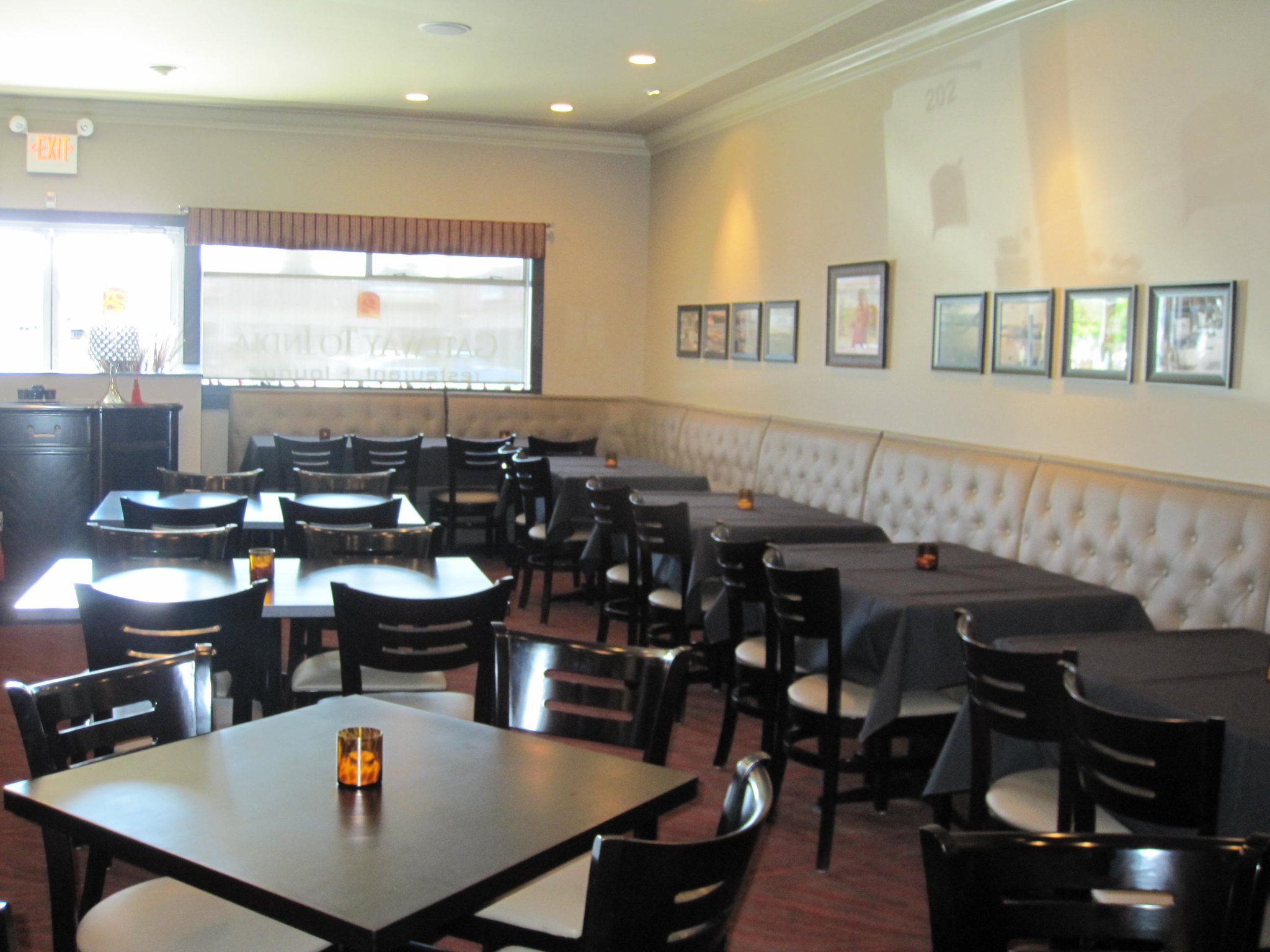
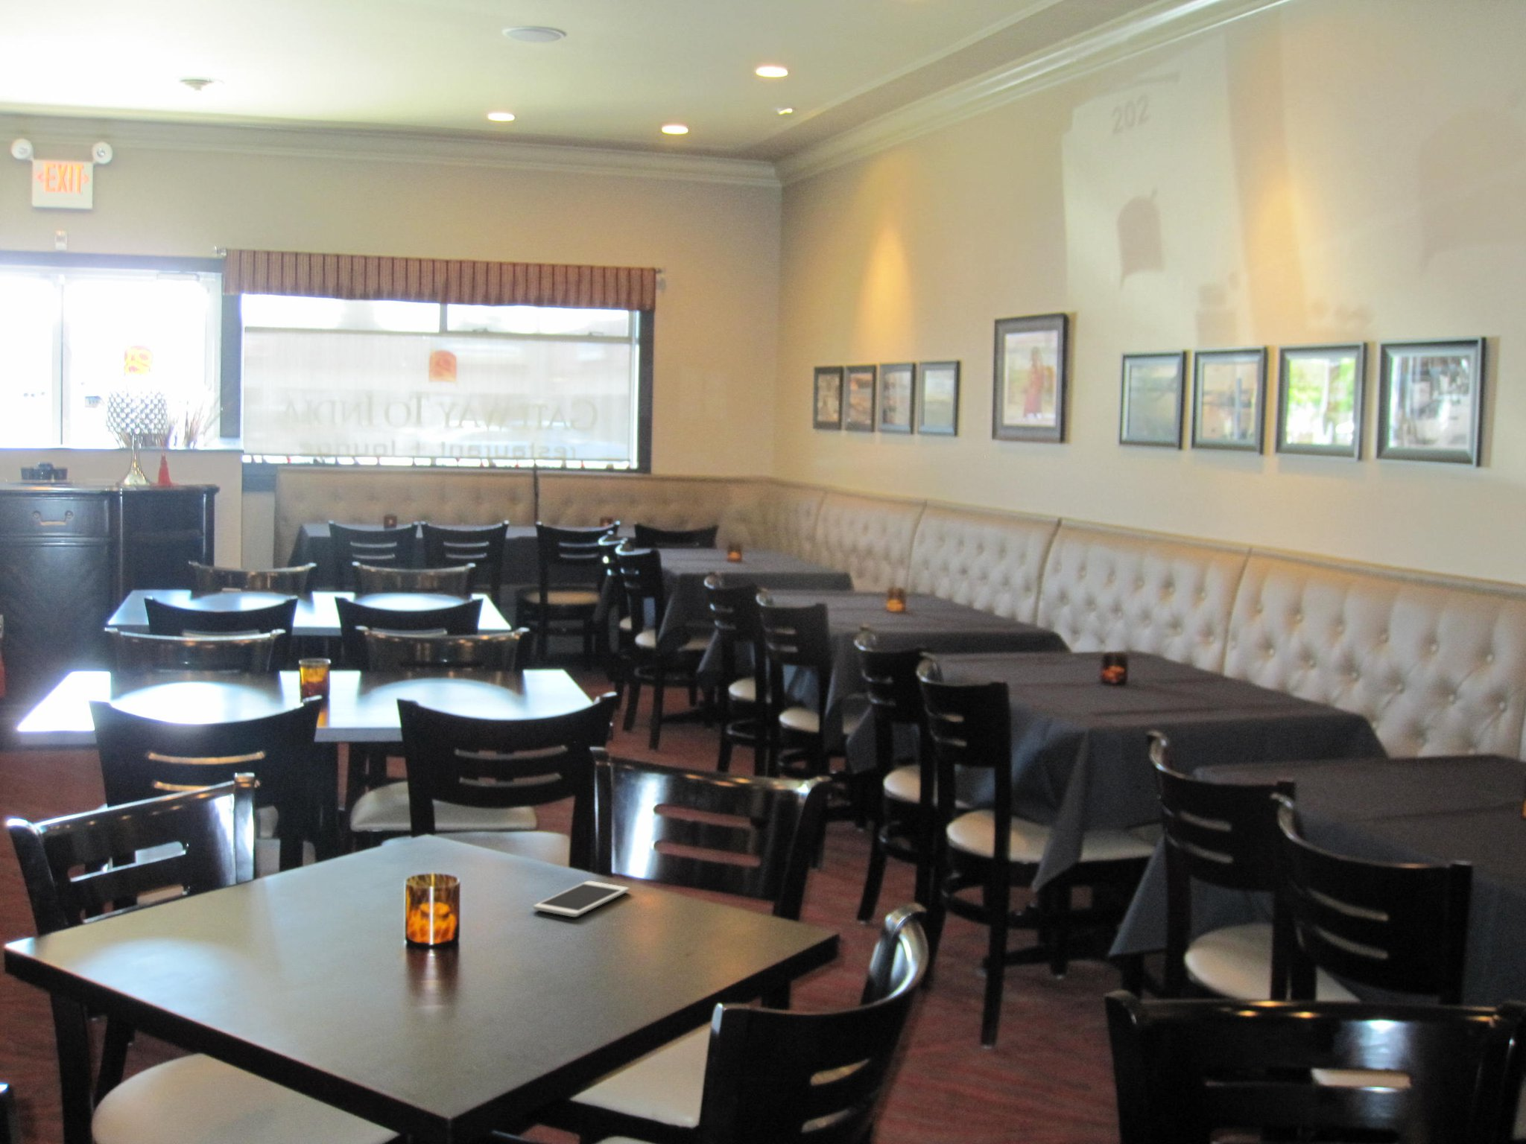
+ cell phone [532,881,630,918]
